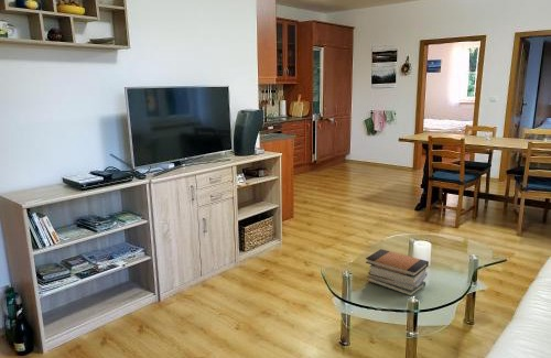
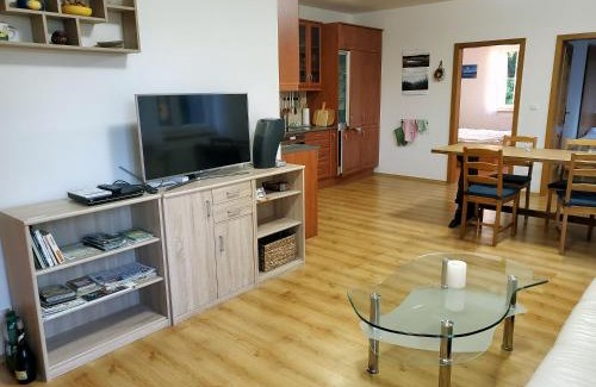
- book stack [365,248,430,297]
